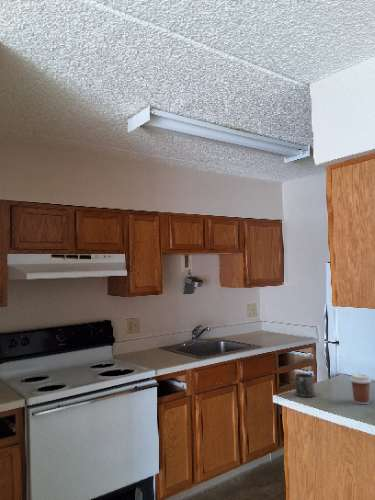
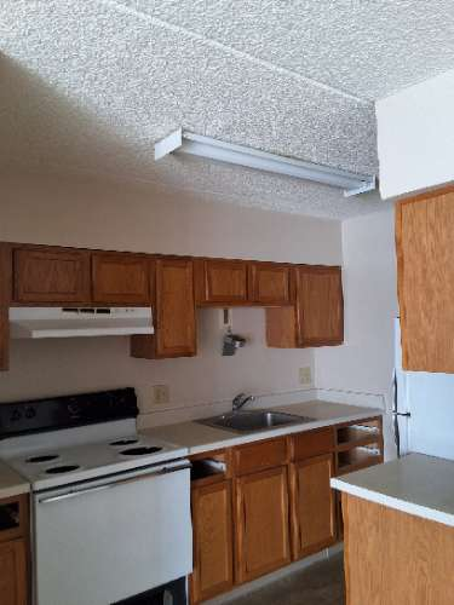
- mug [294,372,316,398]
- coffee cup [349,373,372,405]
